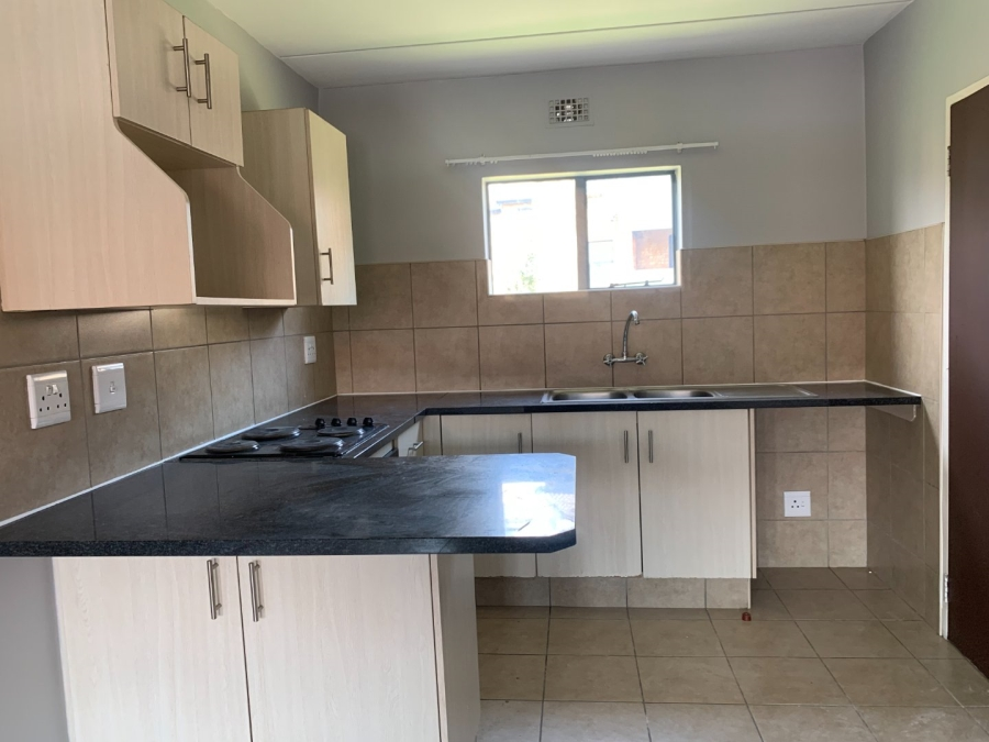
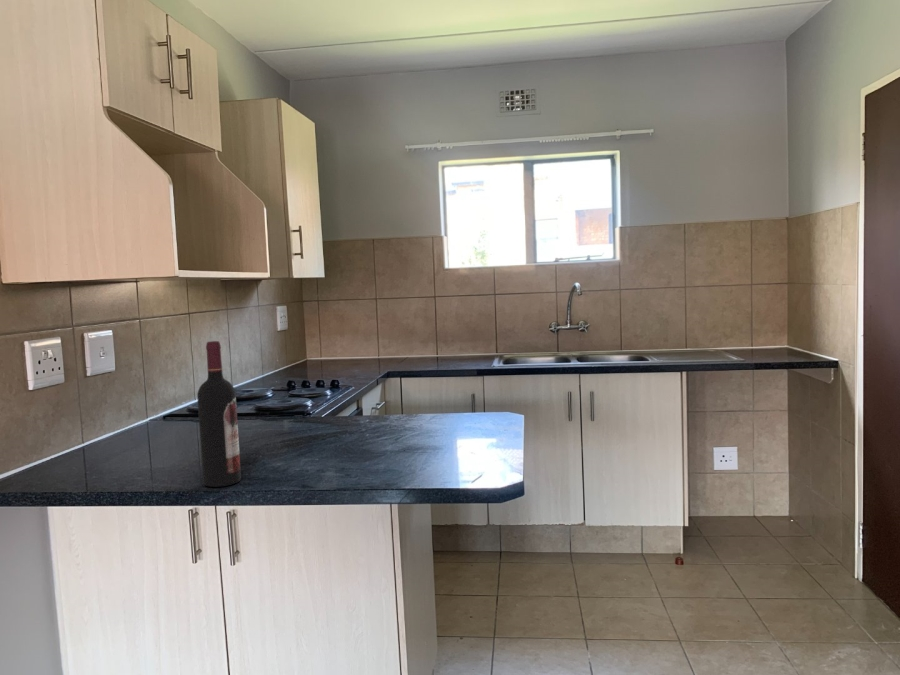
+ wine bottle [196,340,242,488]
